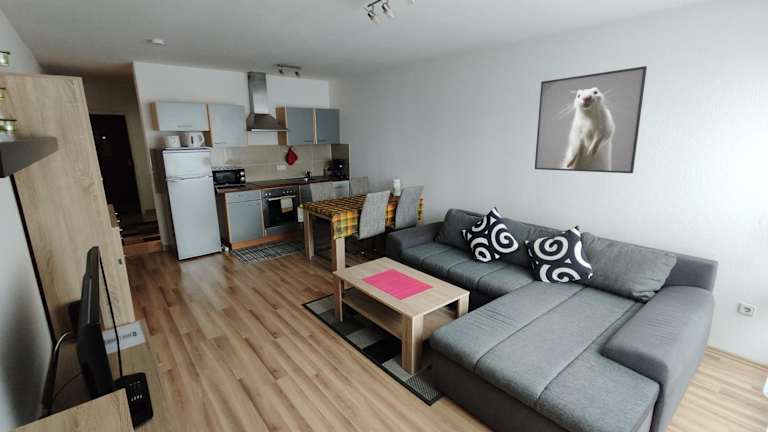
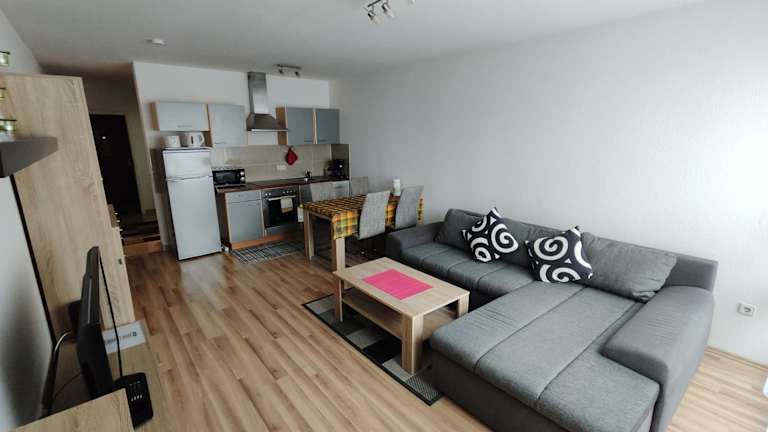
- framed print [534,65,648,174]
